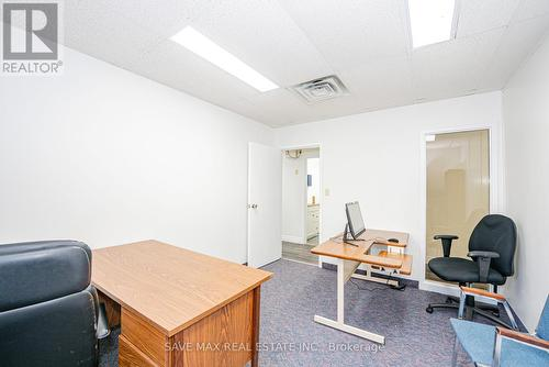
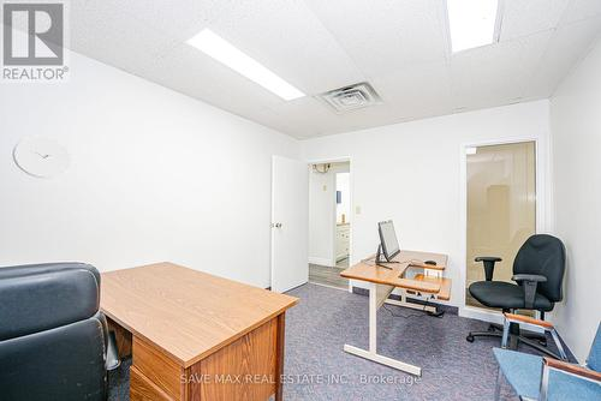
+ wall clock [12,136,73,179]
